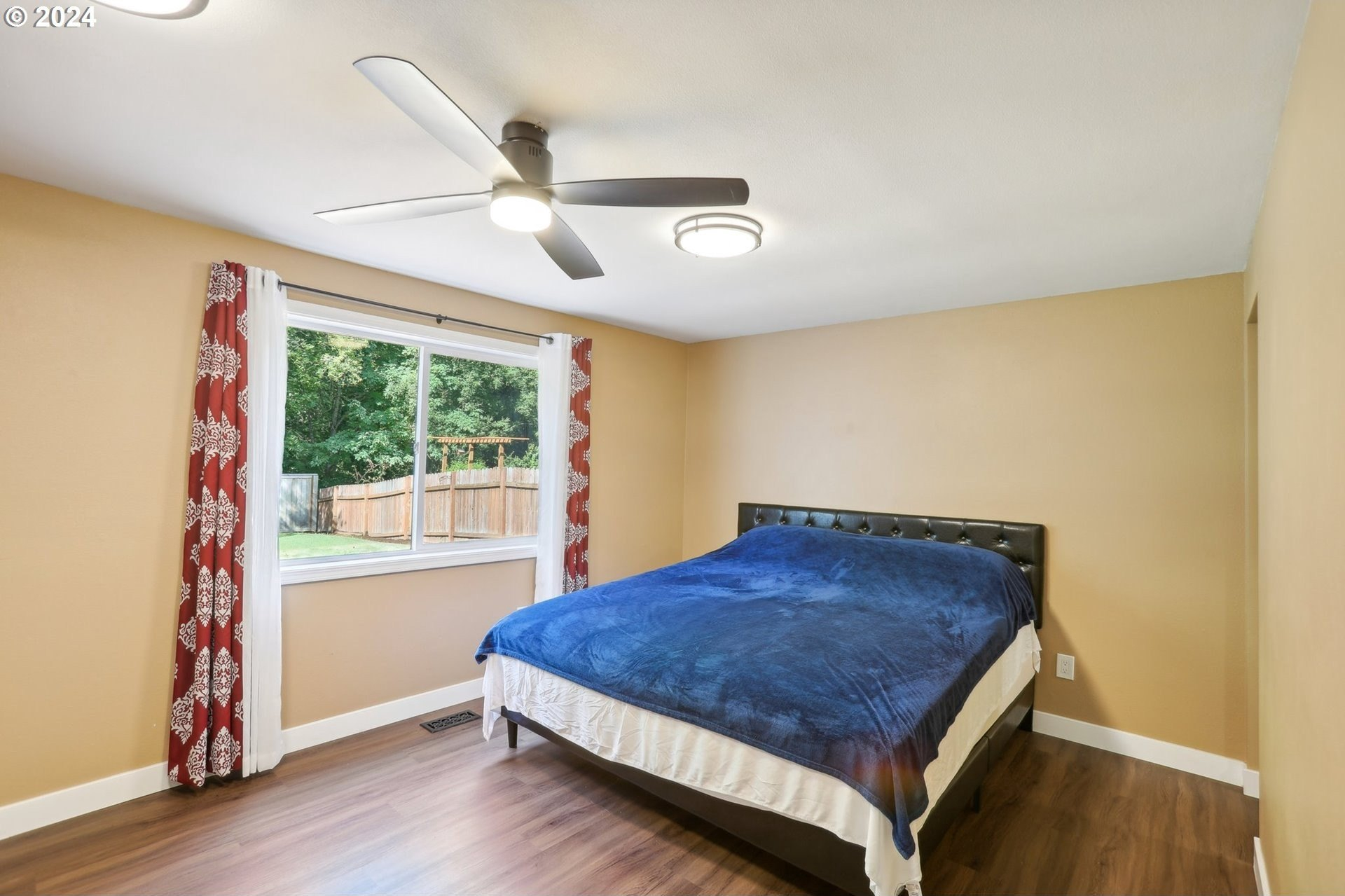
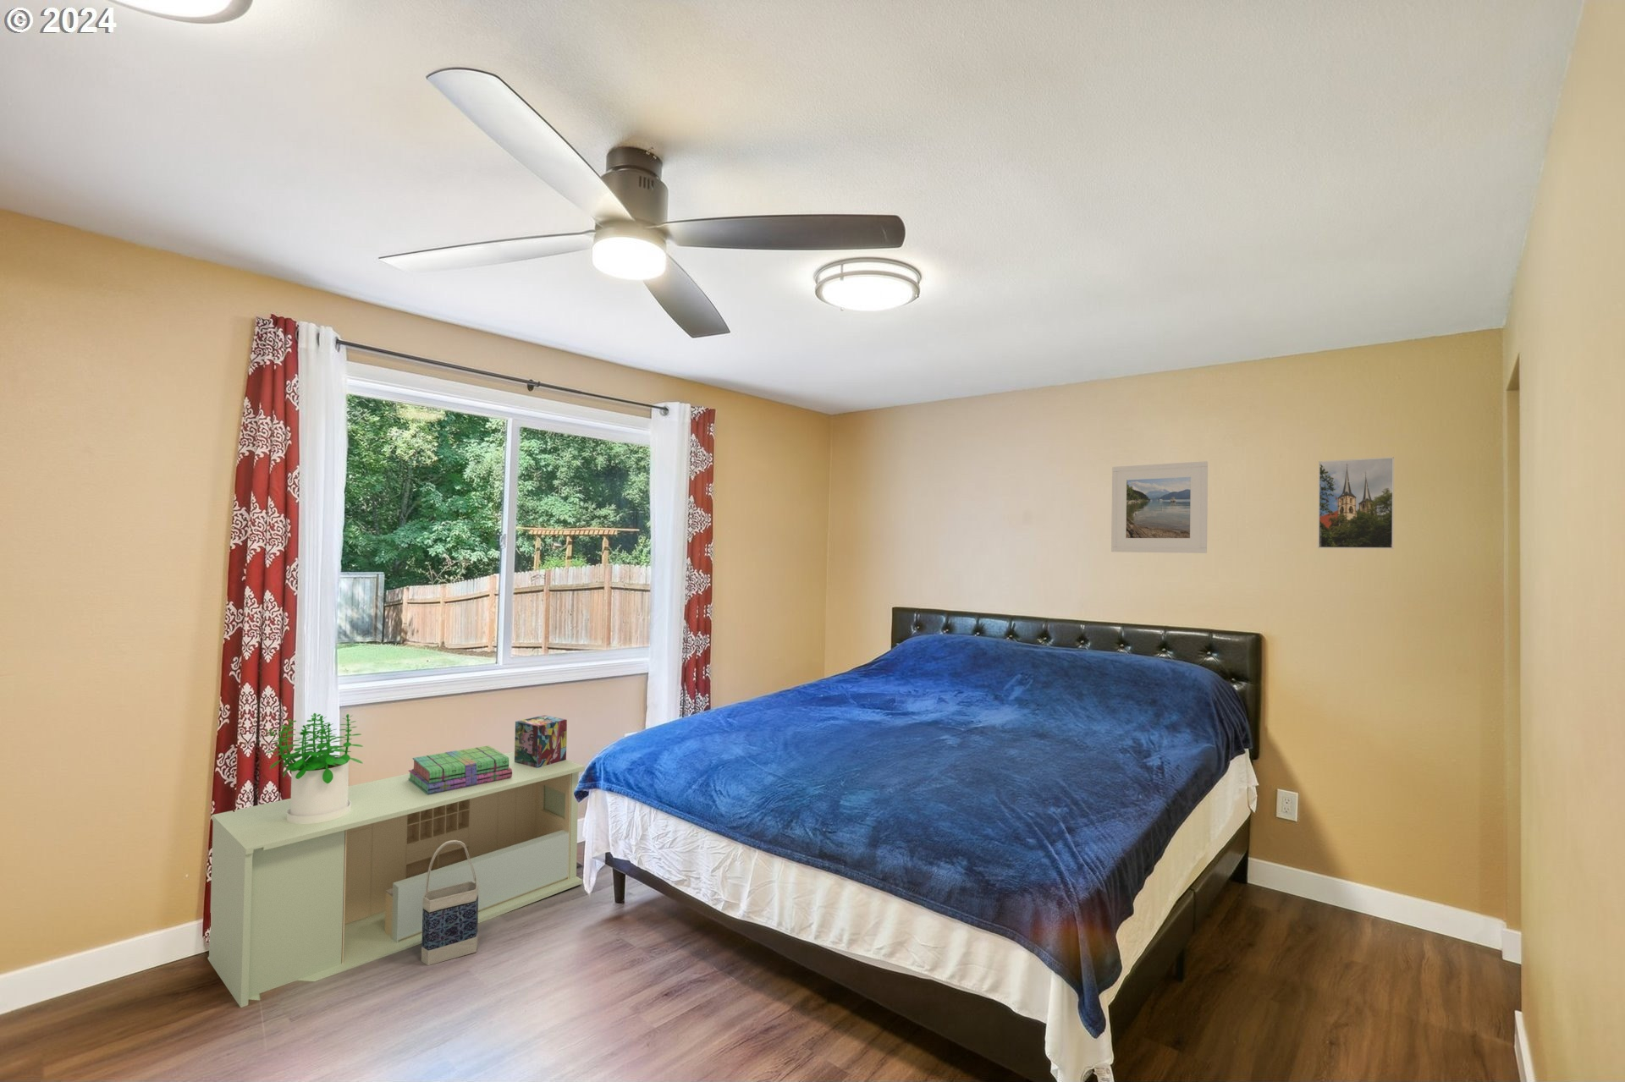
+ stack of books [408,745,512,795]
+ potted plant [265,712,364,824]
+ decorative box [513,714,568,768]
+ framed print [1110,460,1208,554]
+ storage bench [208,750,586,1008]
+ bag [420,840,478,966]
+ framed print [1317,456,1394,549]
